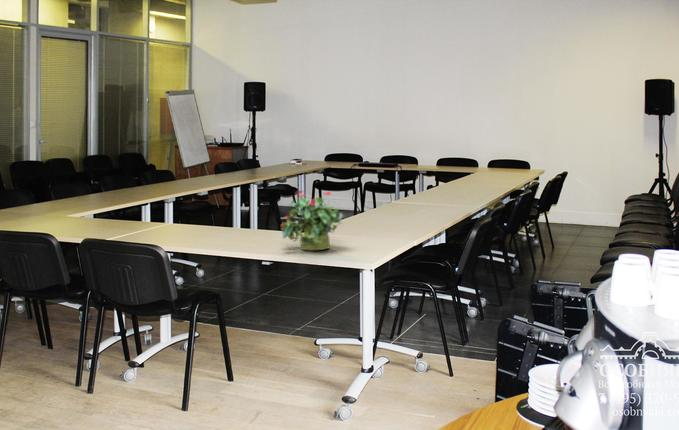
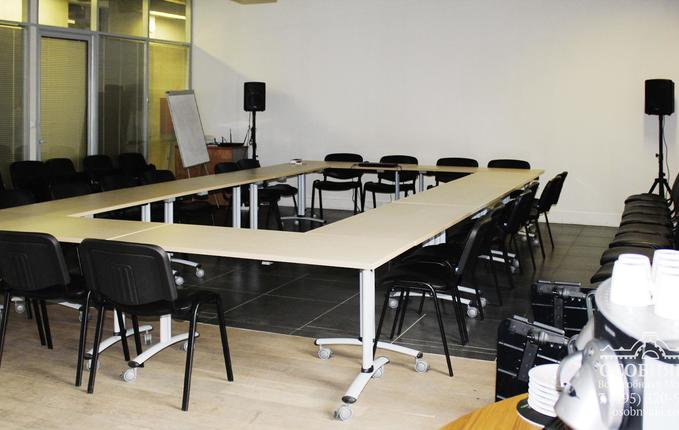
- potted plant [280,189,347,251]
